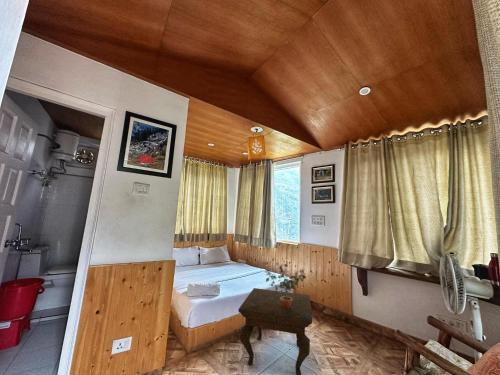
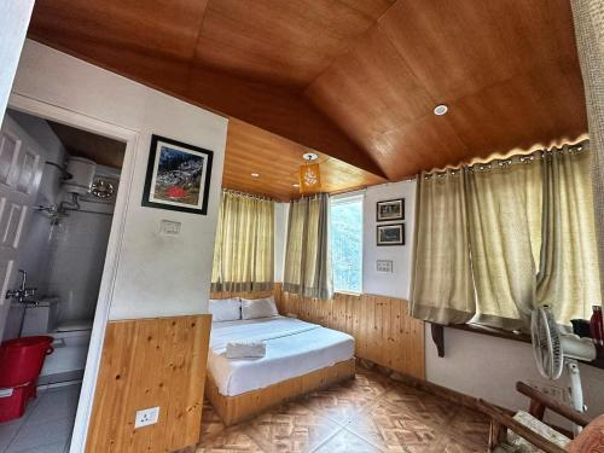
- side table [237,287,313,375]
- potted plant [264,263,307,308]
